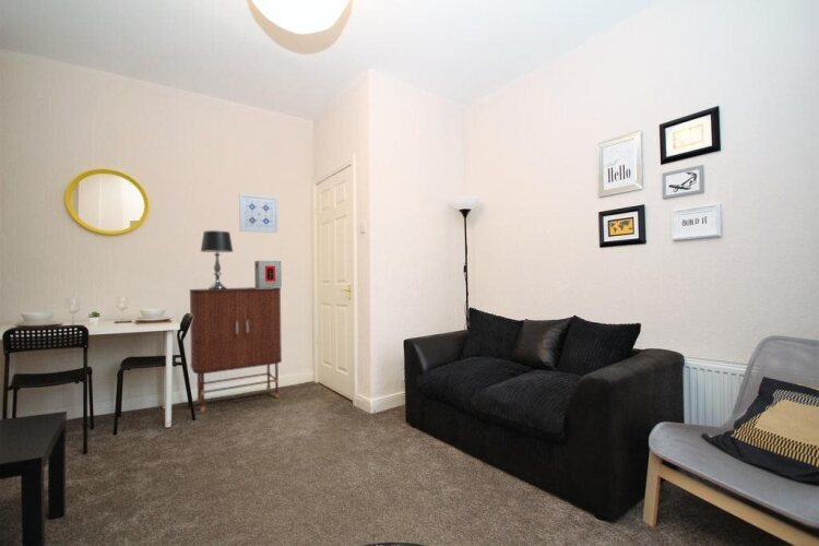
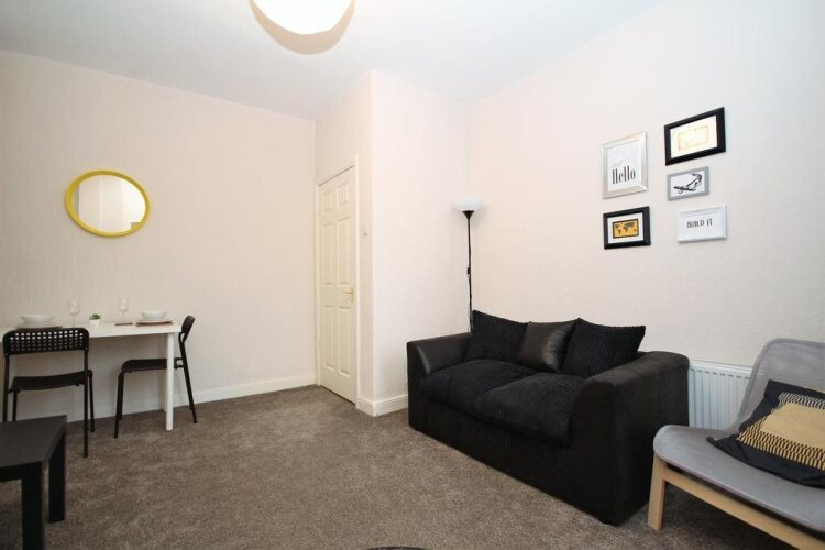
- table lamp [200,229,234,289]
- wall art [238,192,280,234]
- decorative box [253,260,283,288]
- bar cabinet [189,286,283,413]
